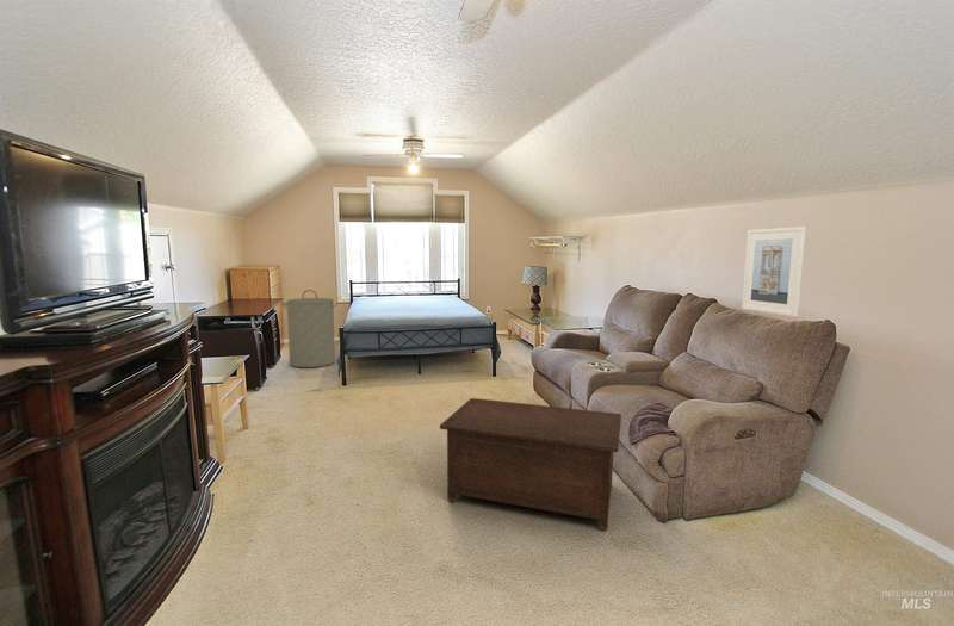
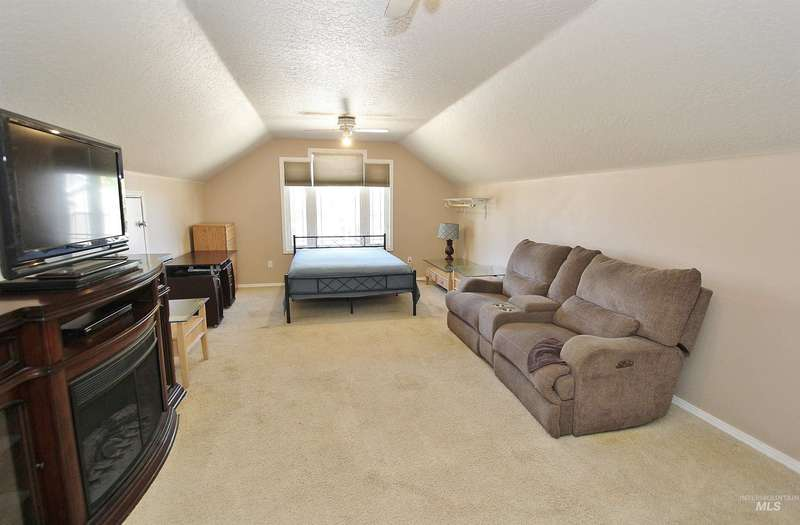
- cabinet [439,397,622,531]
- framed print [741,225,807,318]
- laundry hamper [280,289,340,368]
